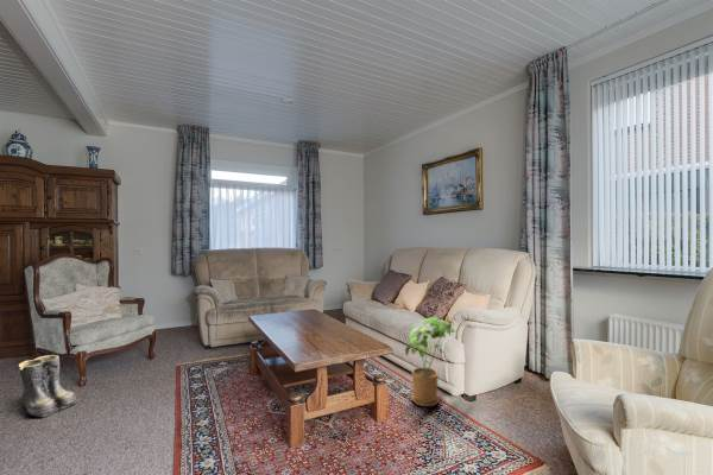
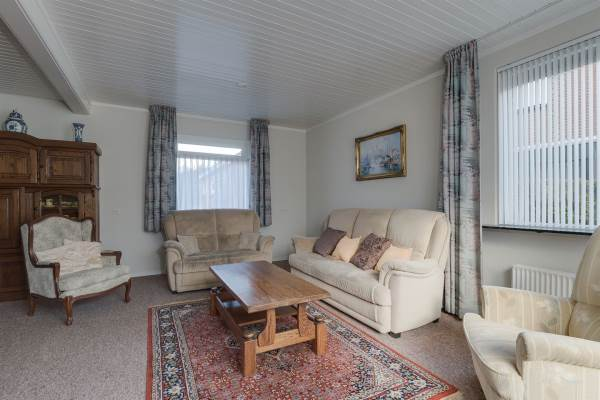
- boots [17,354,78,418]
- house plant [404,317,458,407]
